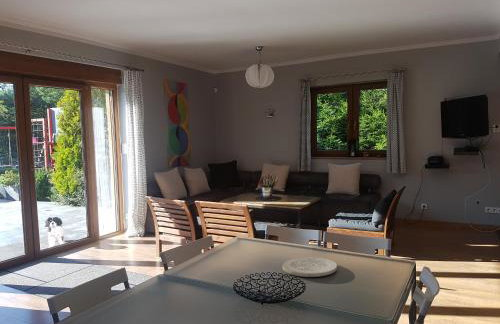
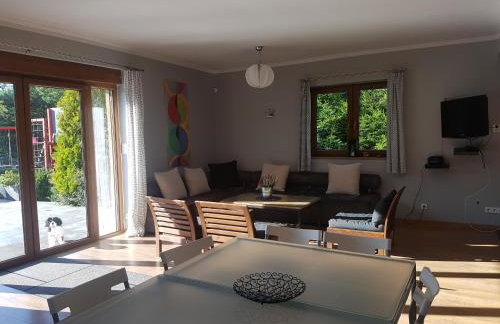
- plate [282,256,338,278]
